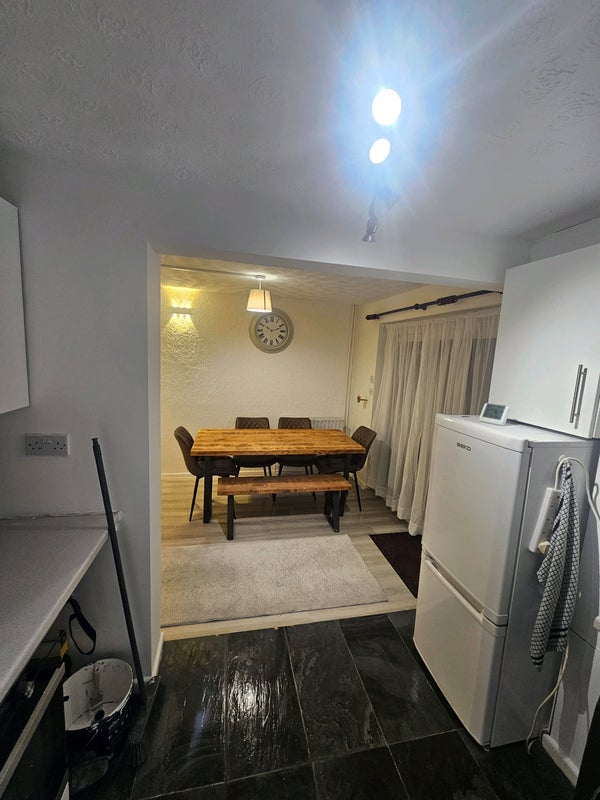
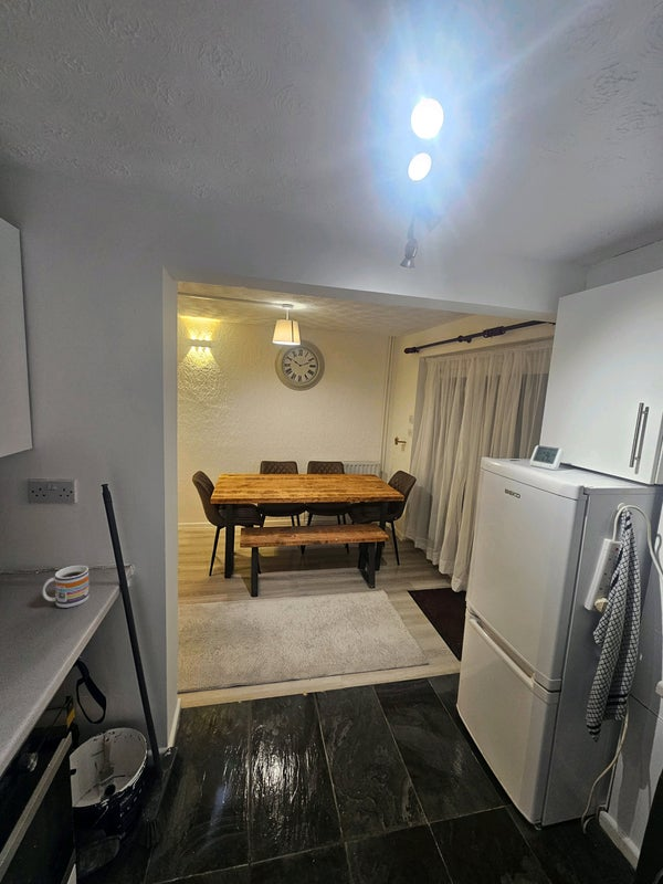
+ mug [41,565,90,609]
